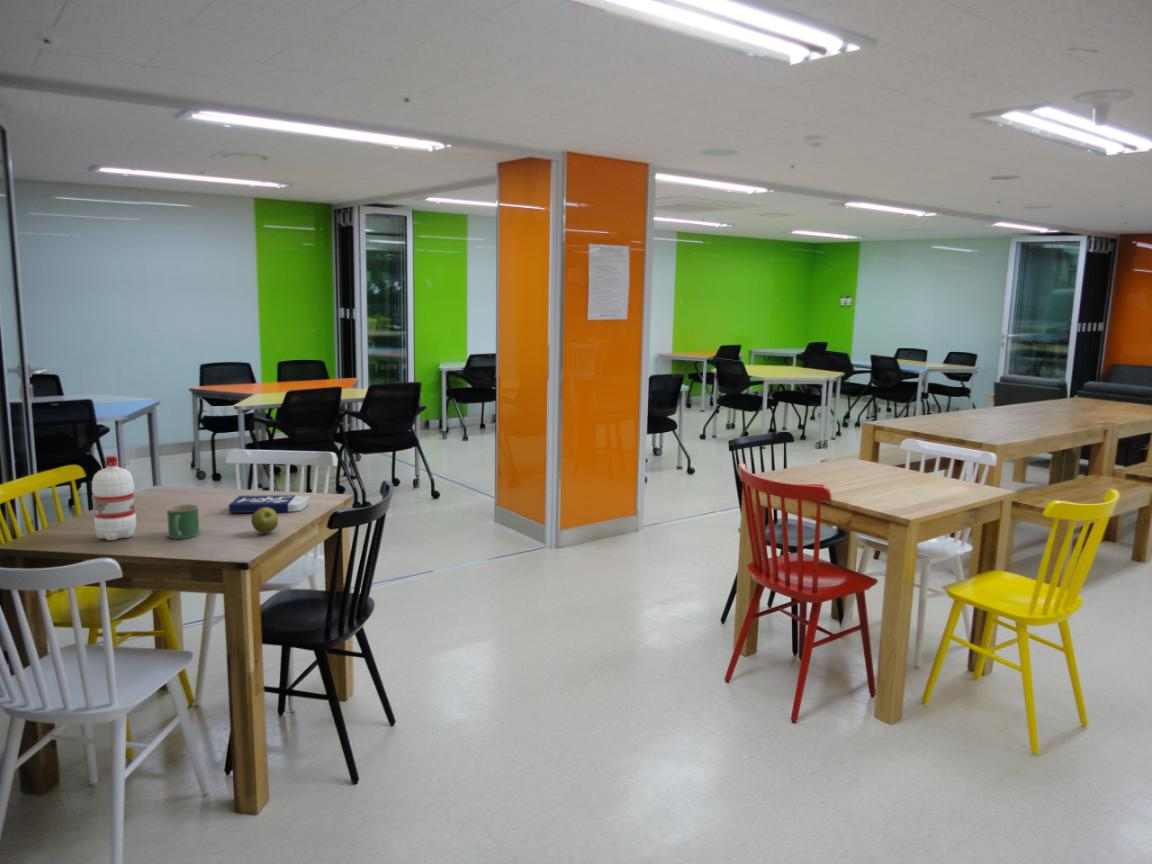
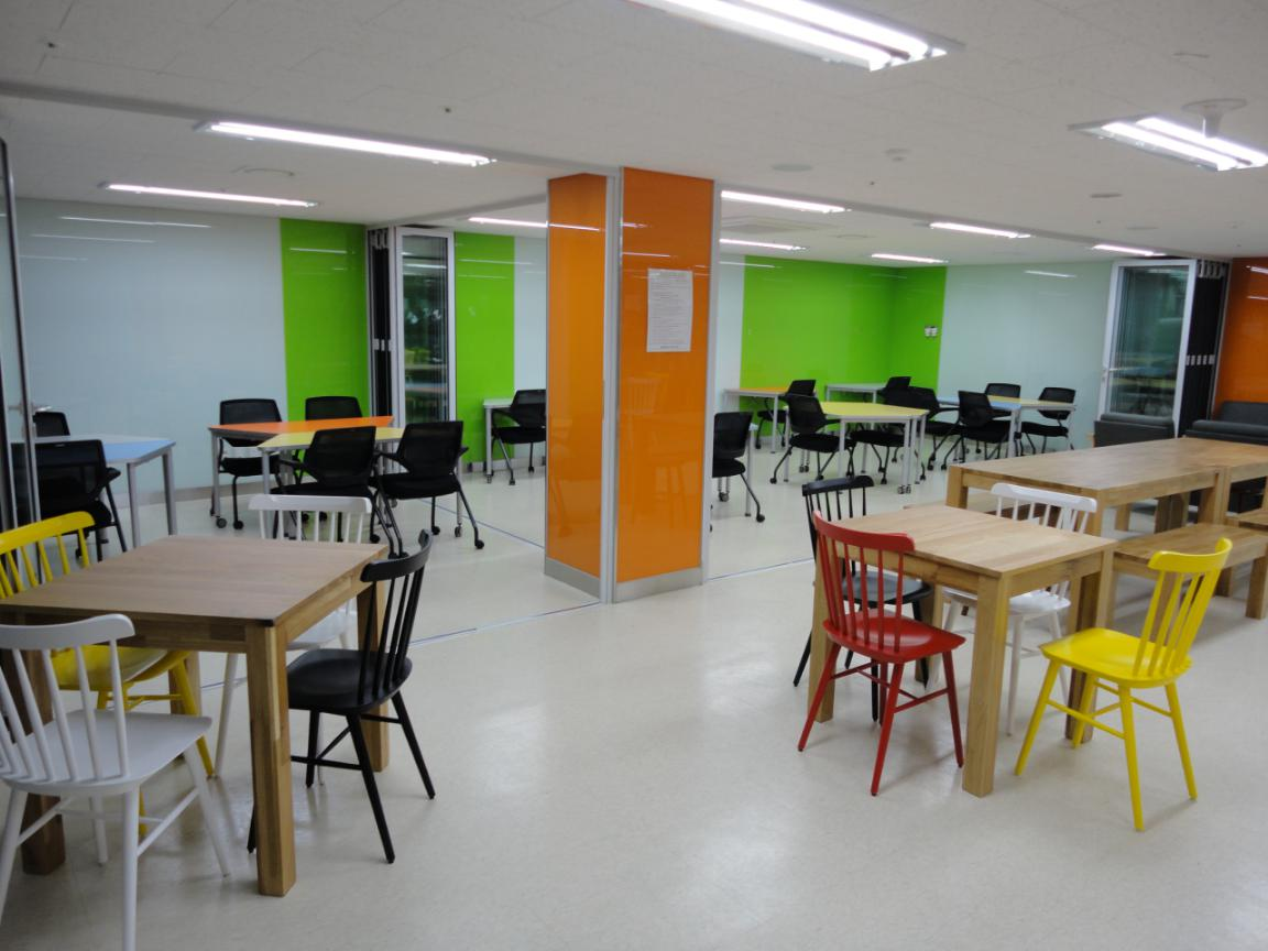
- apple [250,507,279,535]
- mug [166,503,201,540]
- book [228,494,310,514]
- water bottle [91,455,137,541]
